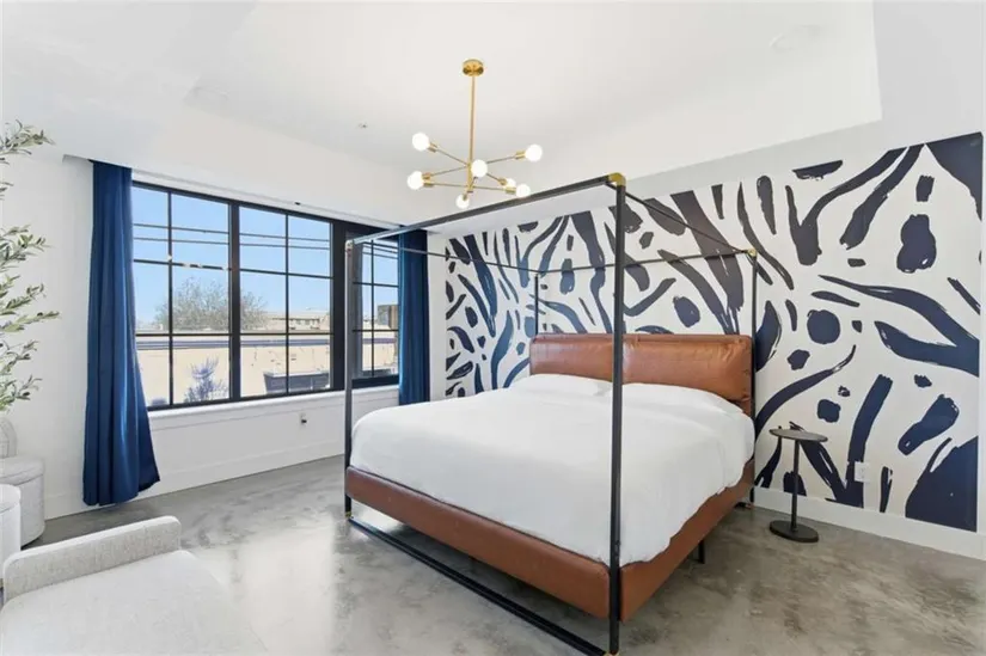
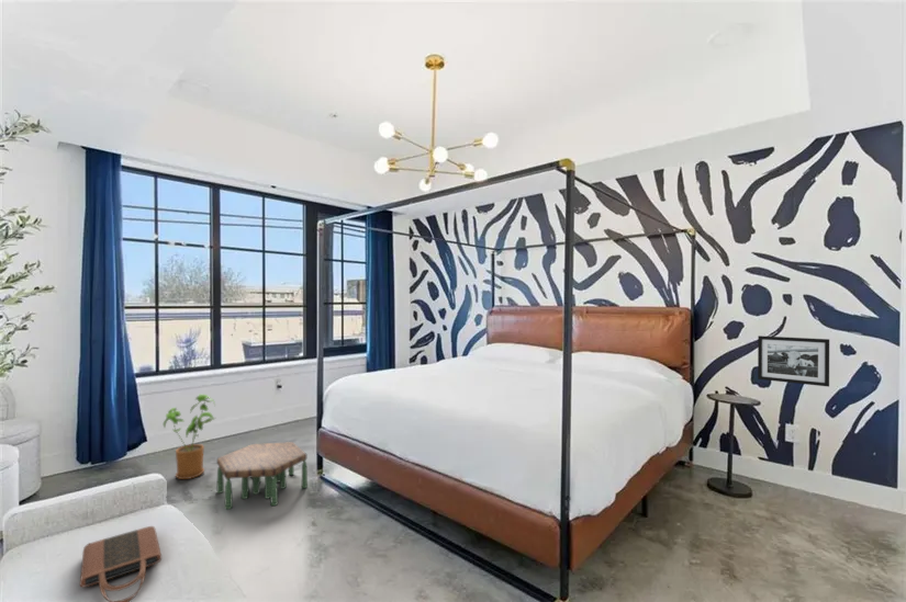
+ picture frame [757,334,830,388]
+ house plant [163,394,216,480]
+ tote bag [79,525,163,602]
+ side table [215,441,309,510]
